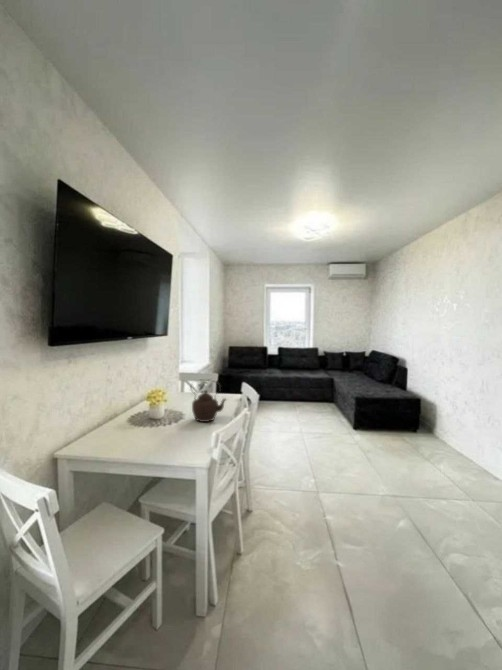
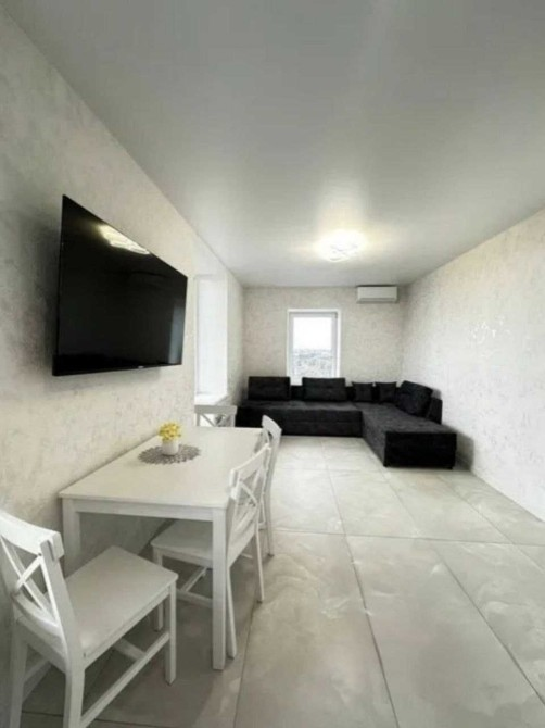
- teapot [189,378,228,423]
